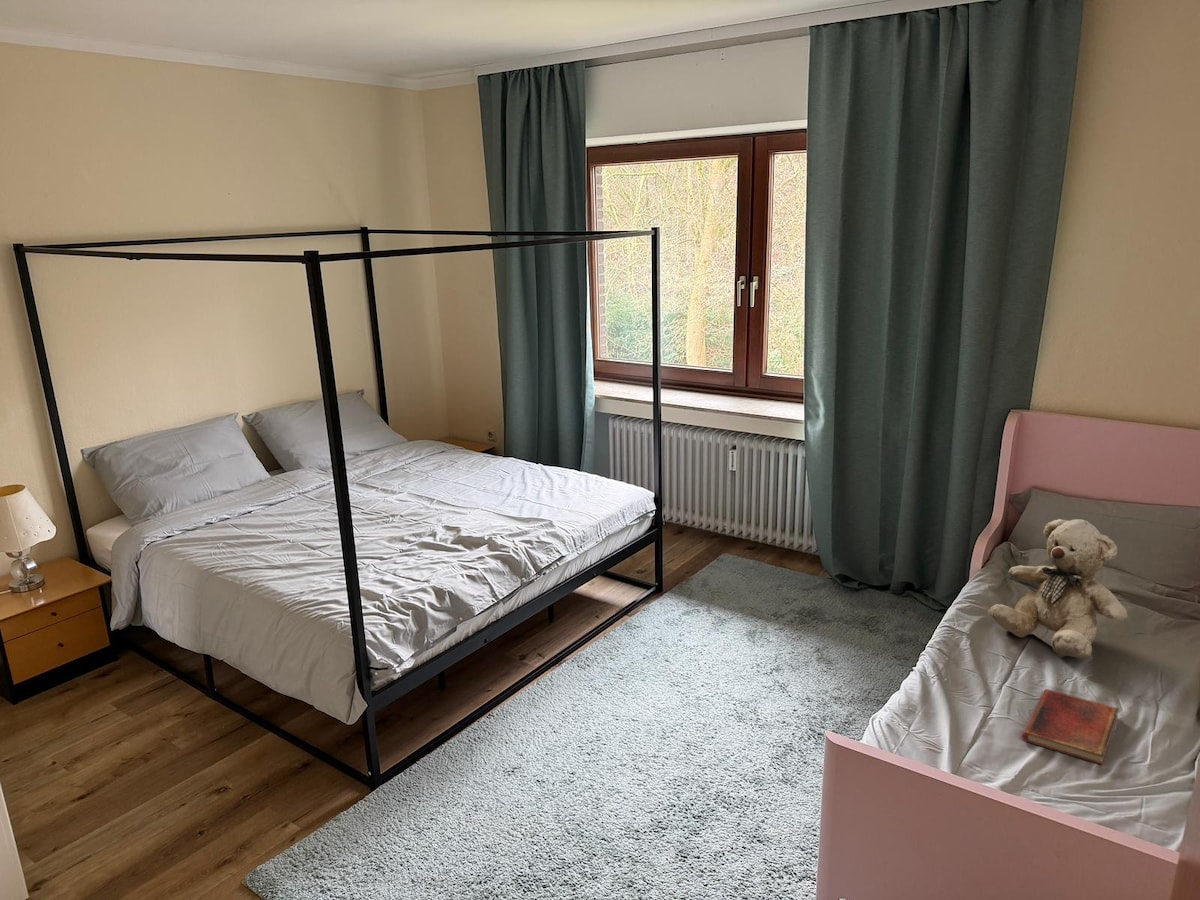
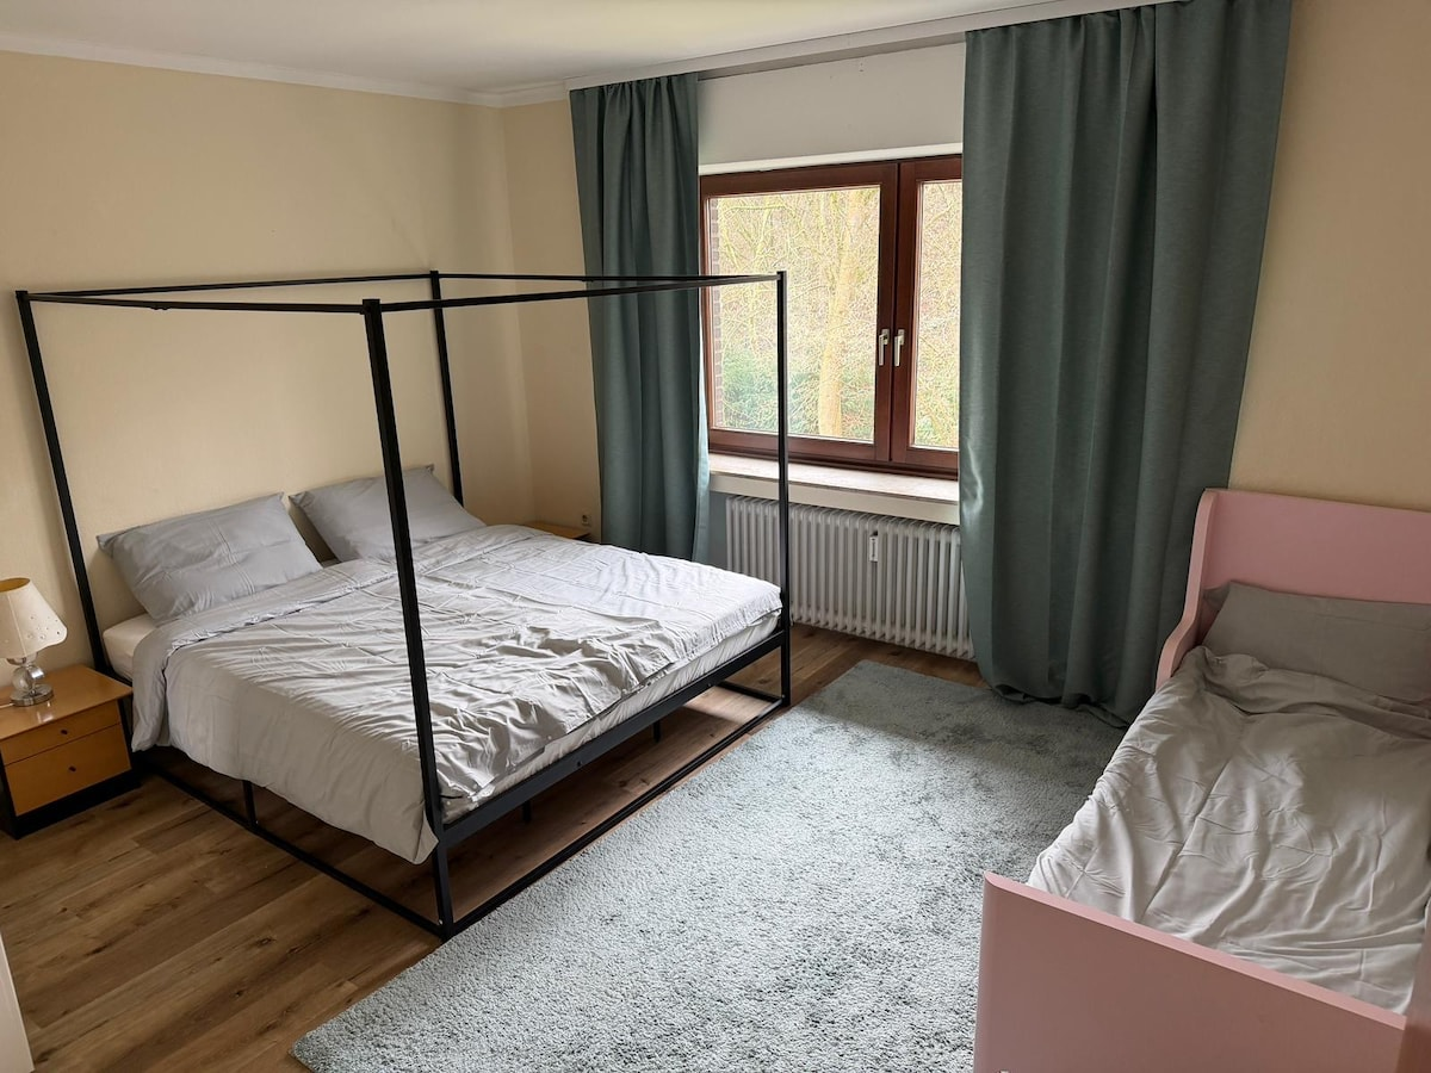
- diary [1020,688,1120,766]
- teddy bear [987,518,1128,660]
